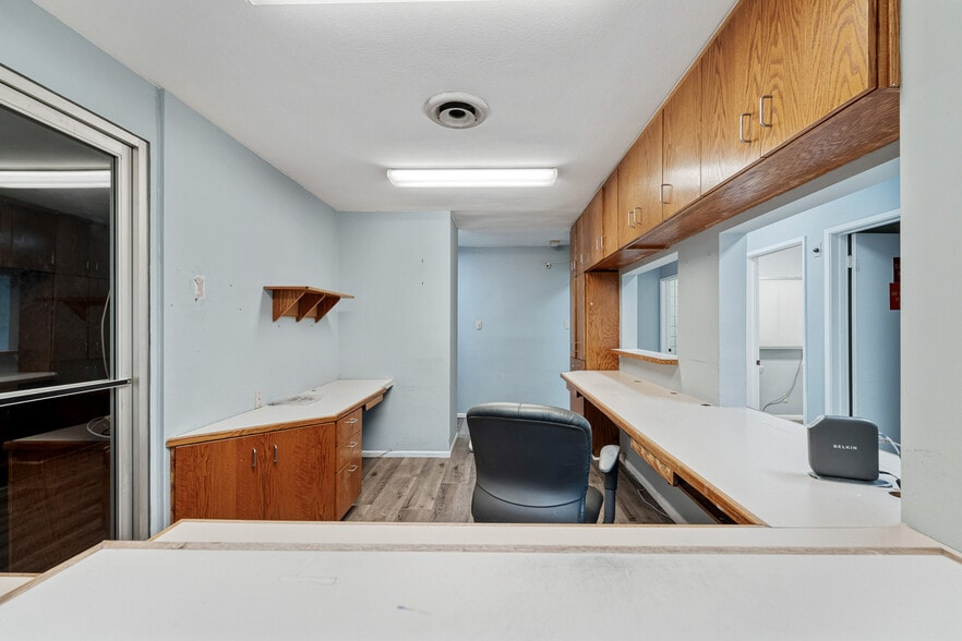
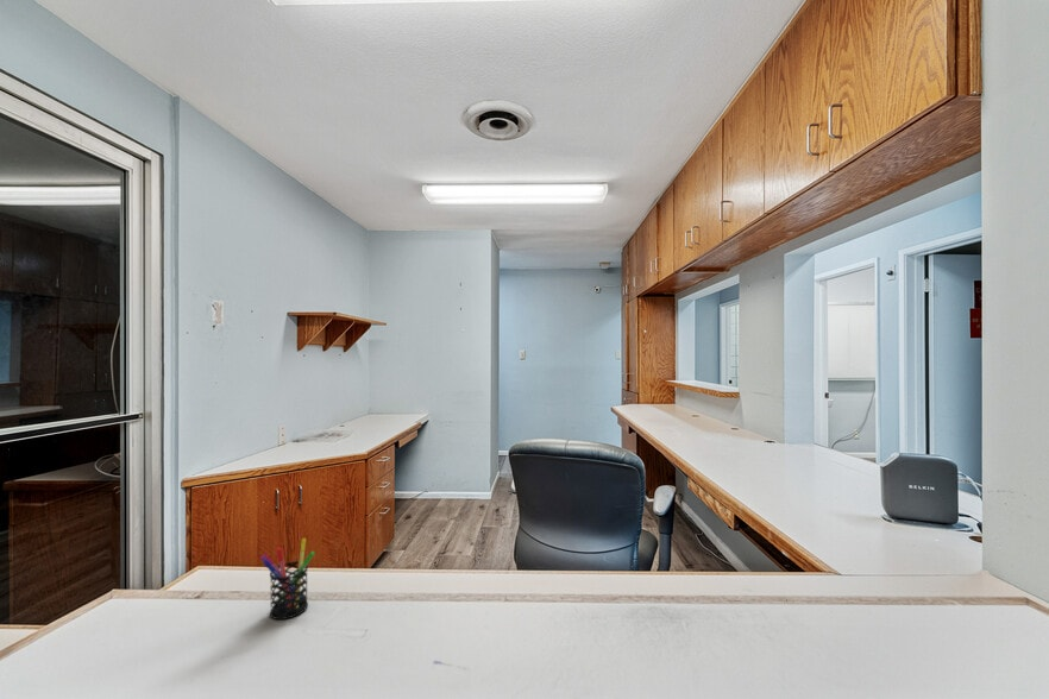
+ pen holder [259,537,316,621]
